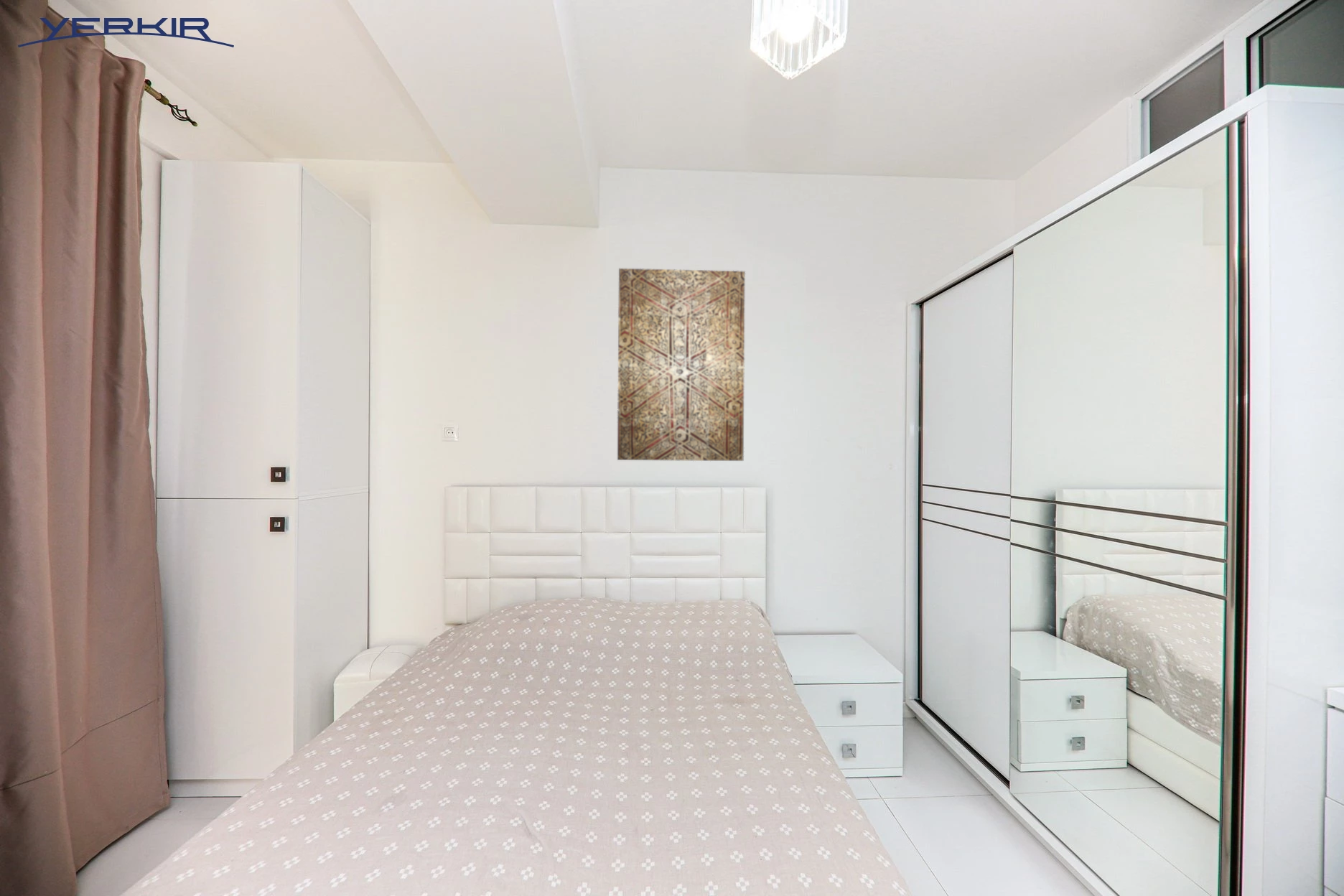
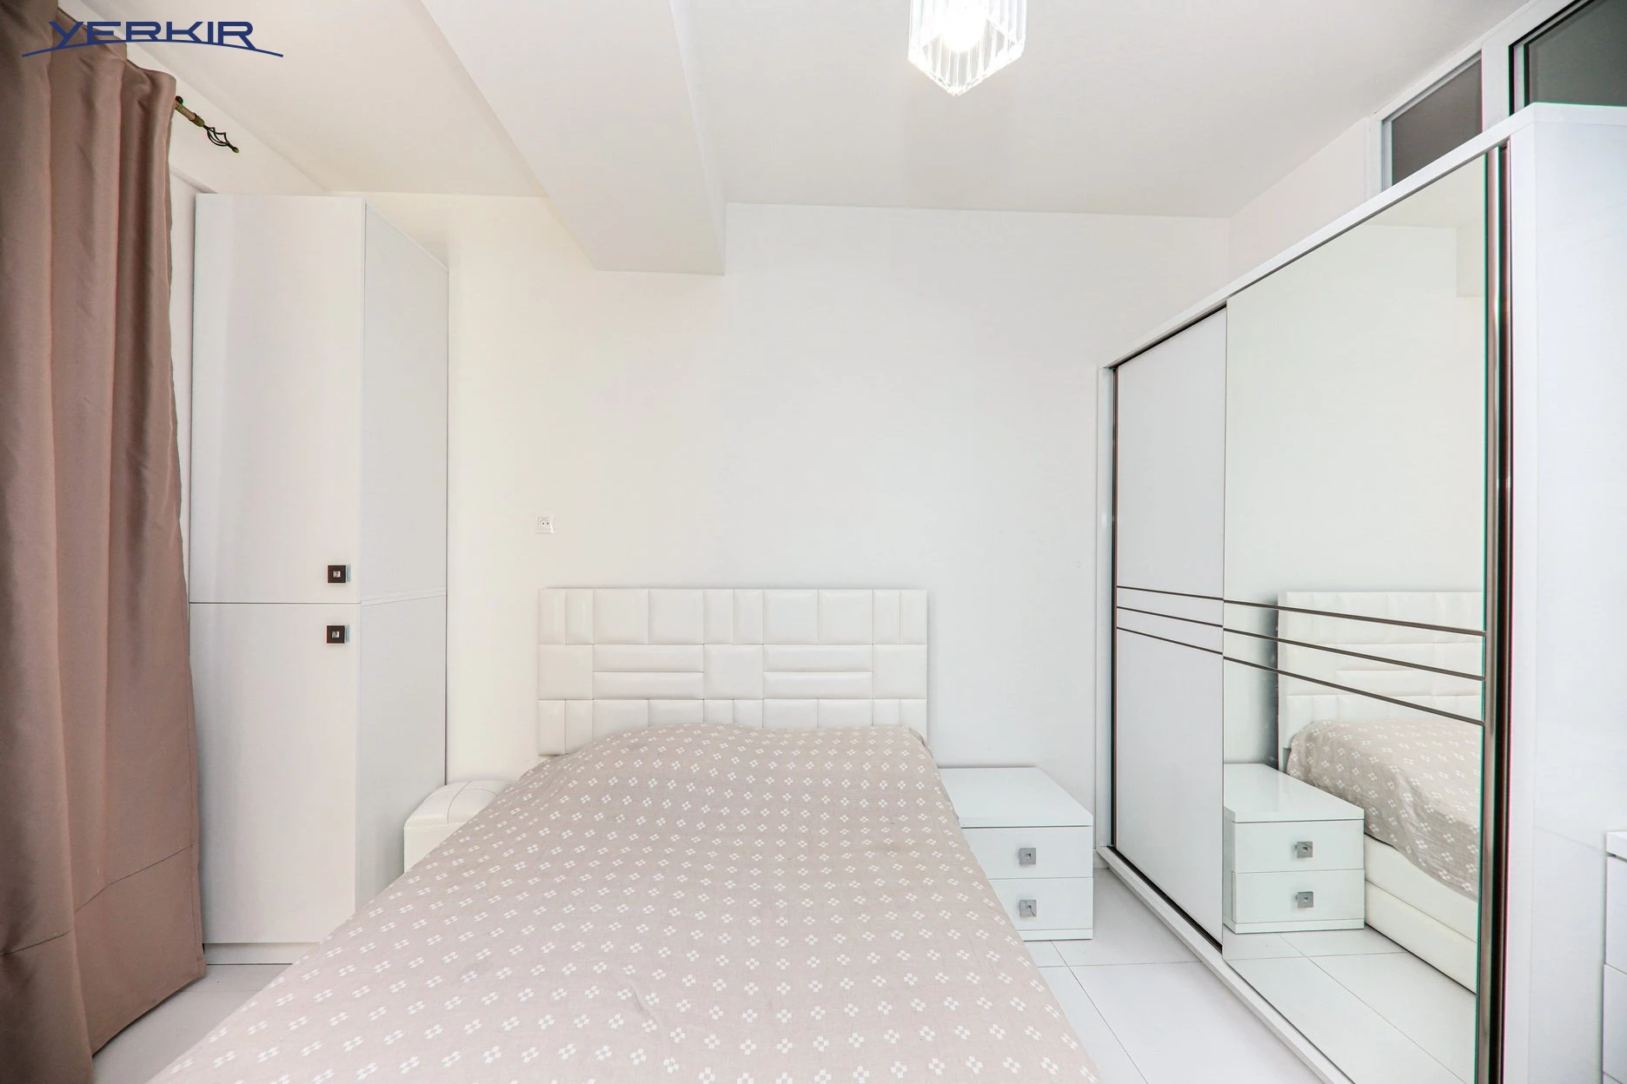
- wall art [617,268,746,462]
